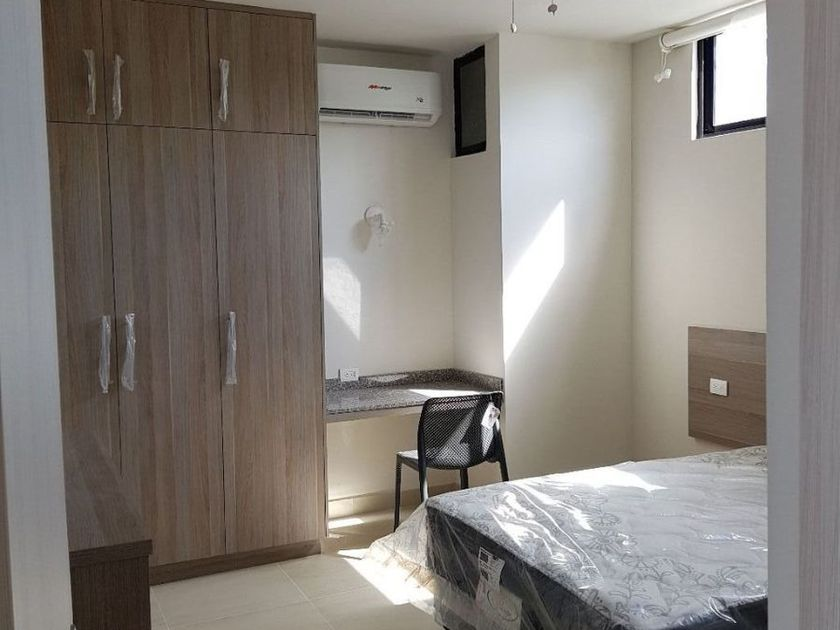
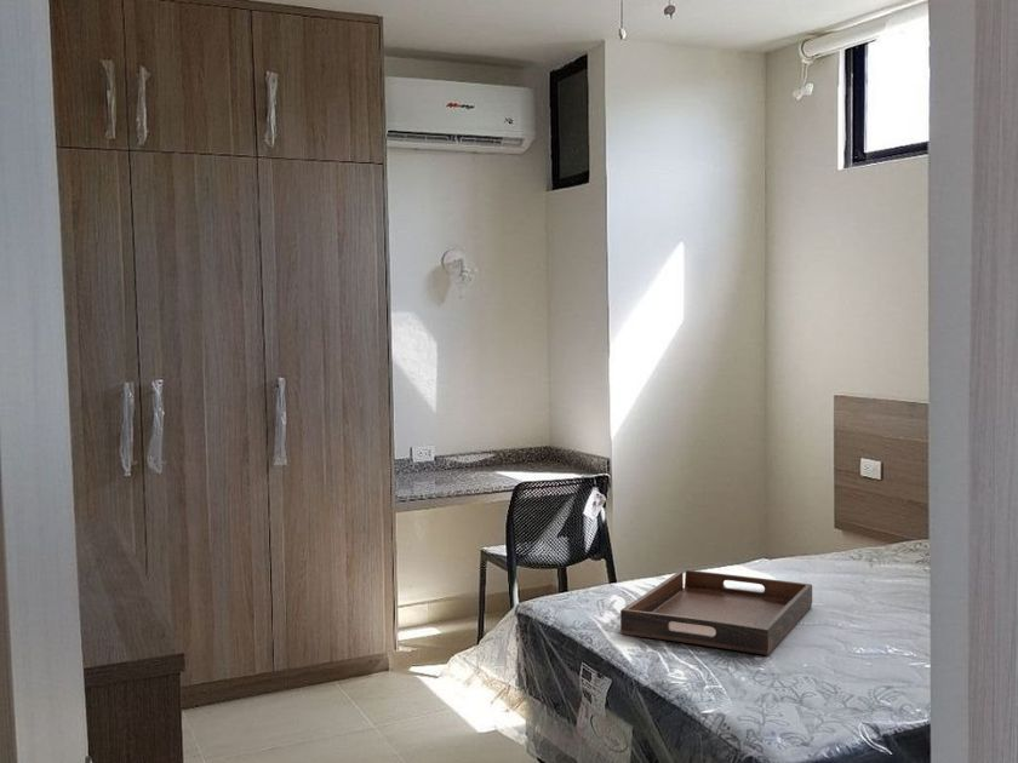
+ serving tray [619,569,813,656]
